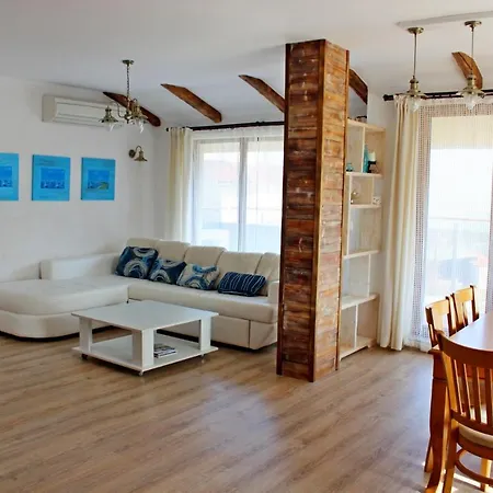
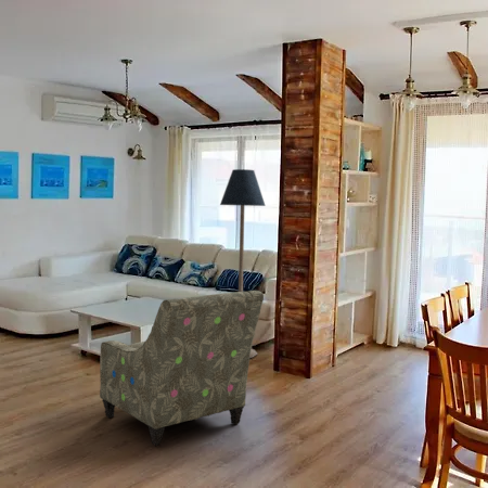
+ armchair [99,290,265,447]
+ floor lamp [219,168,267,359]
